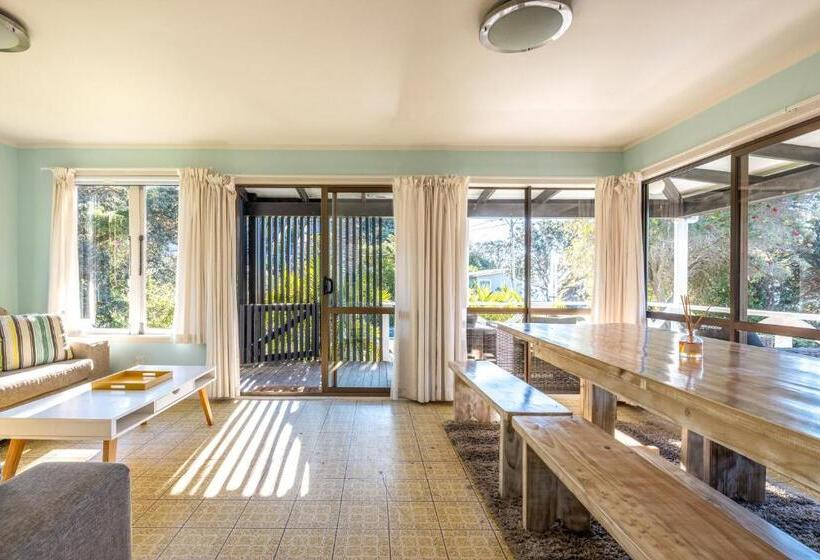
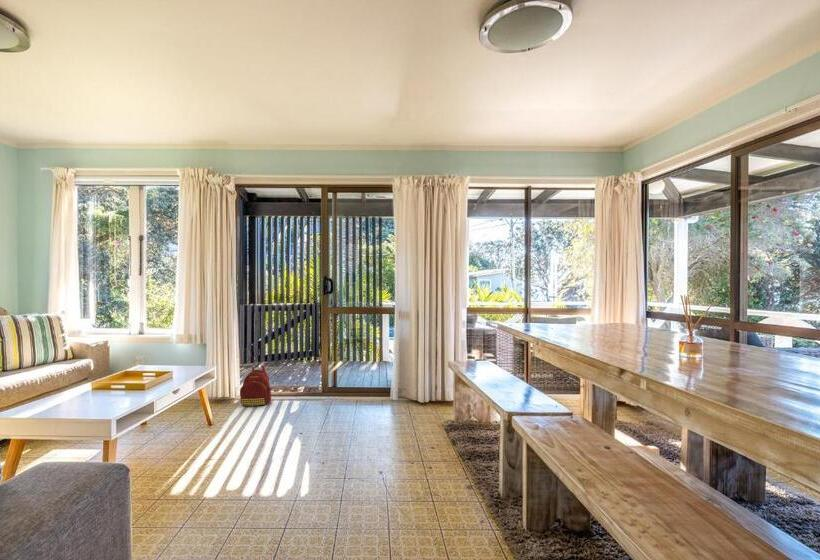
+ backpack [239,362,272,407]
